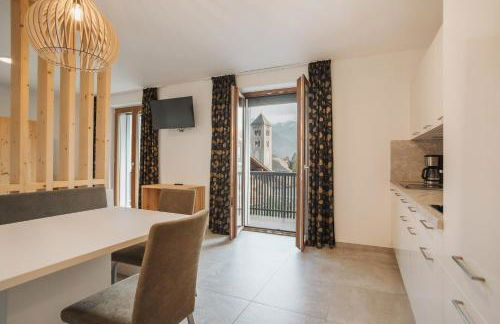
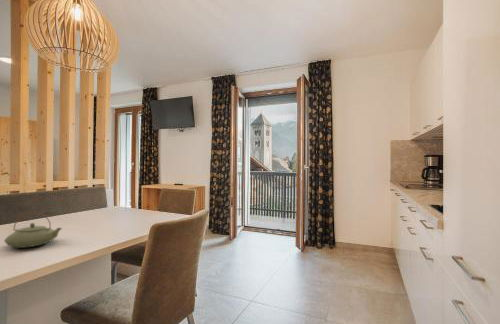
+ teapot [3,211,63,249]
